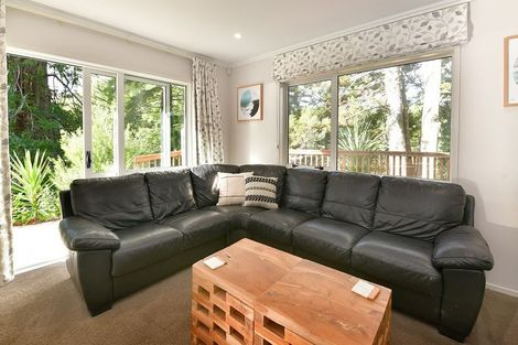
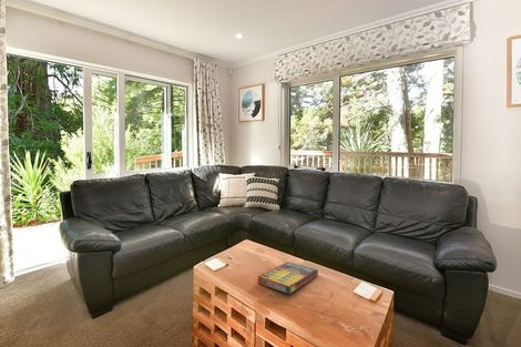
+ game compilation box [257,261,319,295]
